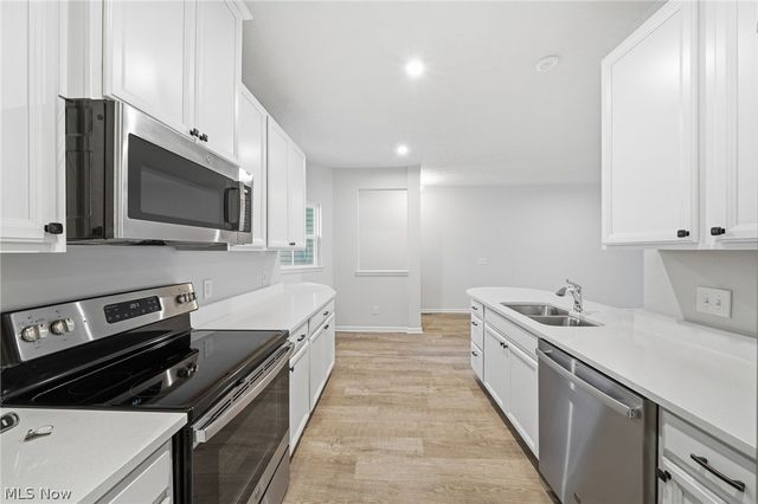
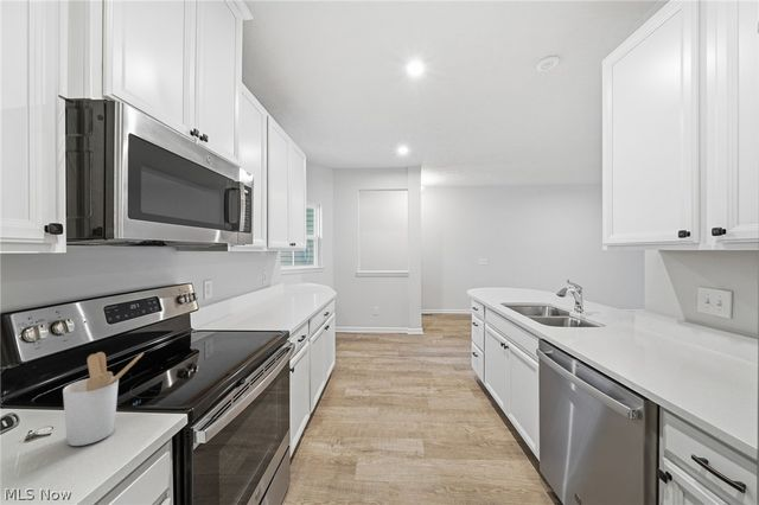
+ utensil holder [62,351,145,447]
